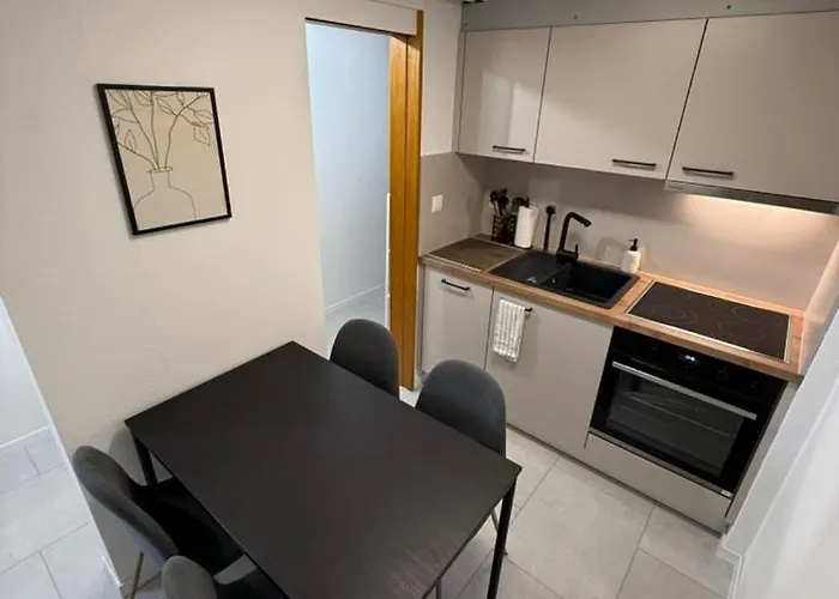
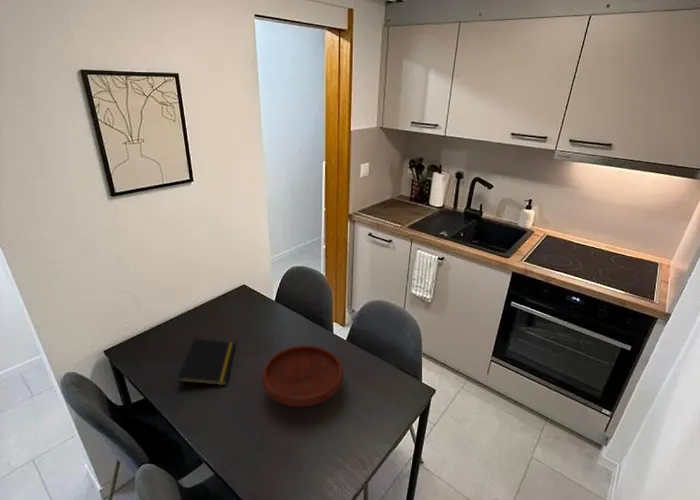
+ notepad [176,338,237,391]
+ bowl [261,345,345,408]
